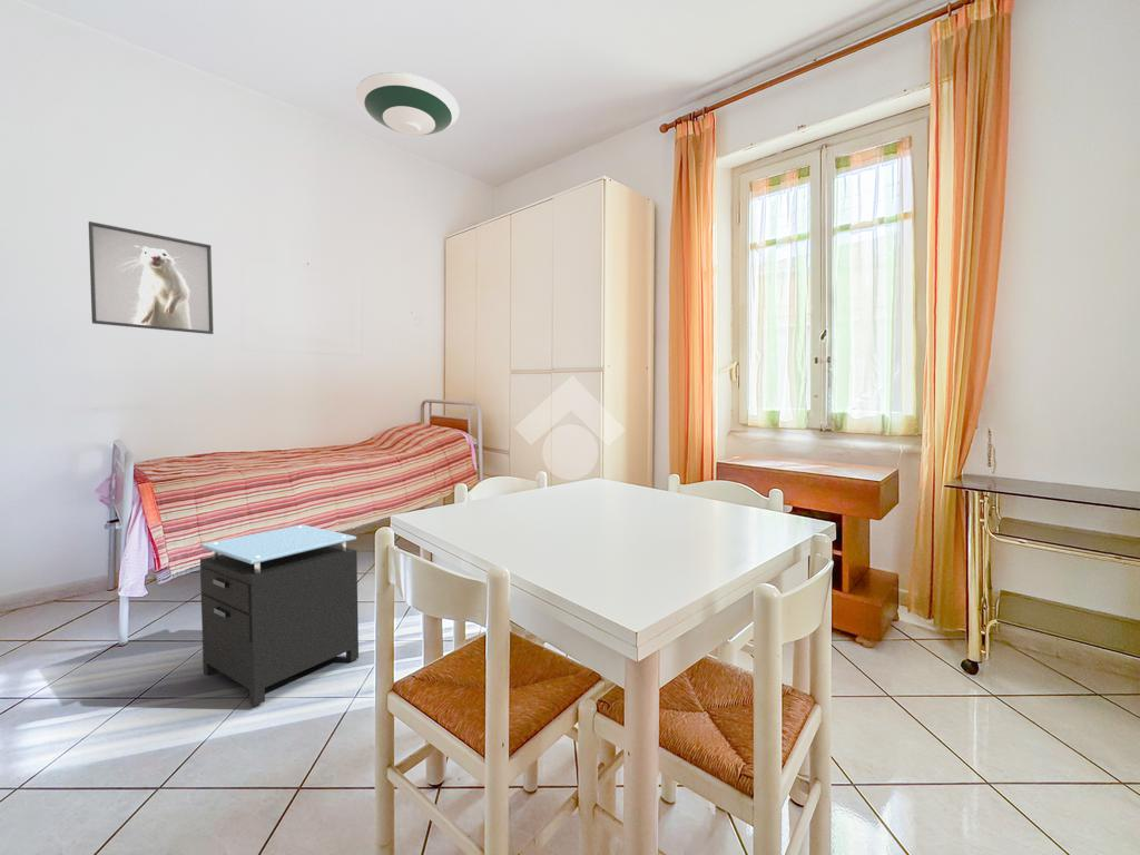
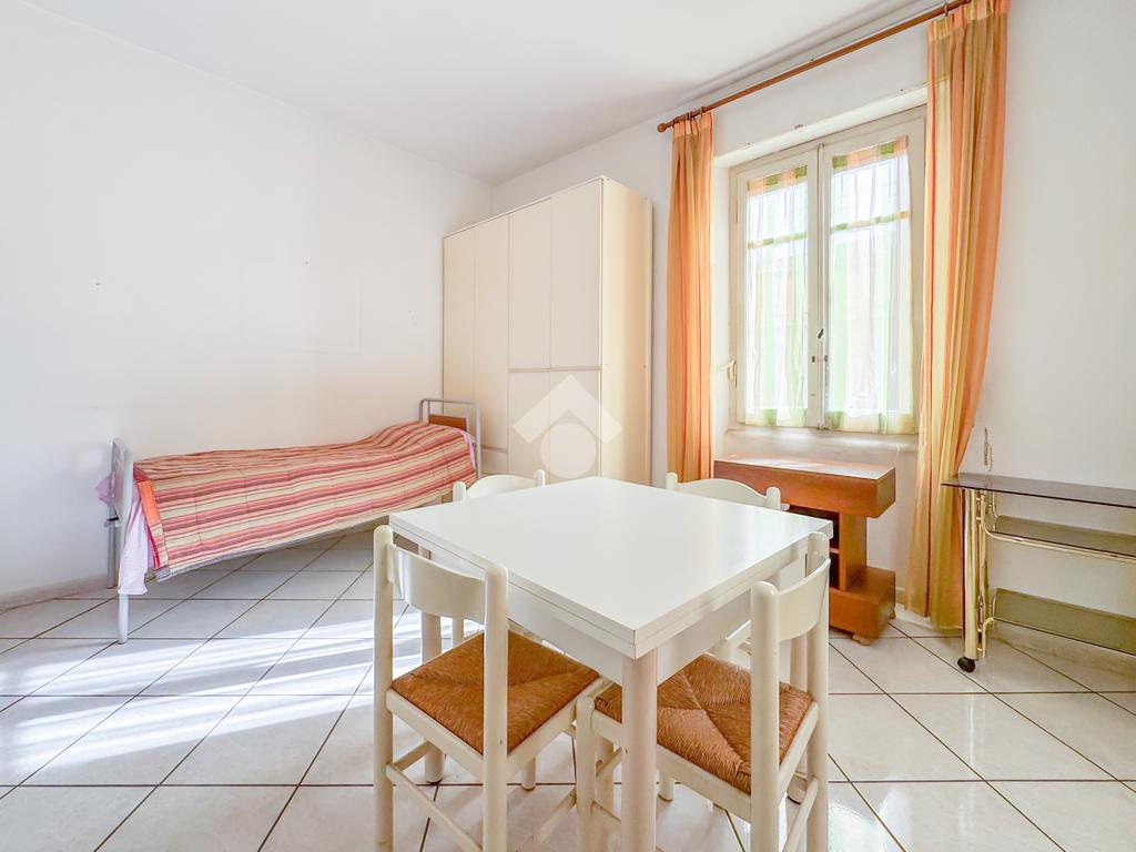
- nightstand [199,523,360,707]
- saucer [355,71,460,137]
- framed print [88,220,215,335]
